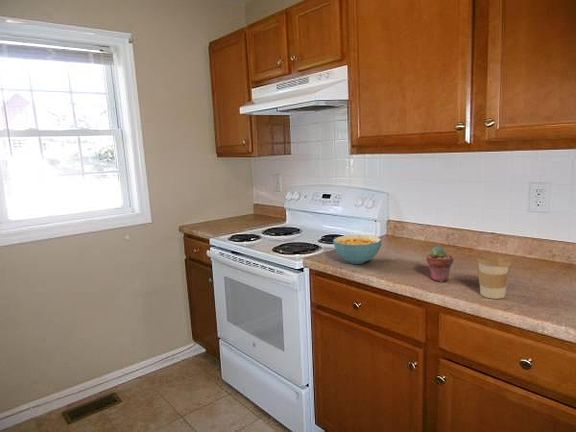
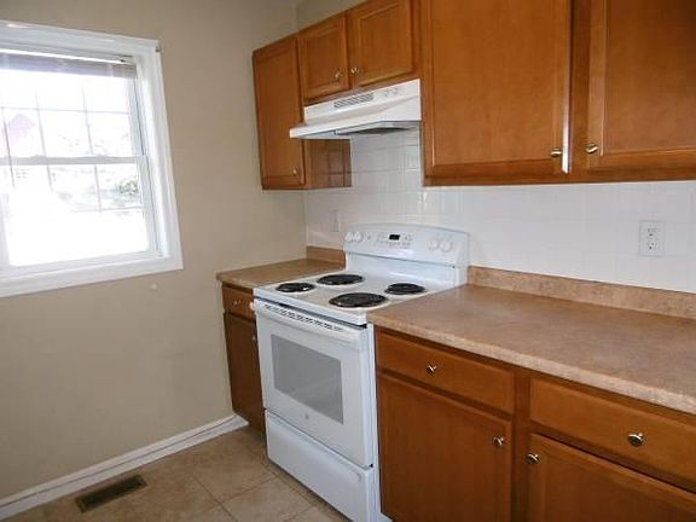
- potted succulent [426,246,454,283]
- coffee cup [476,254,511,300]
- cereal bowl [332,234,382,265]
